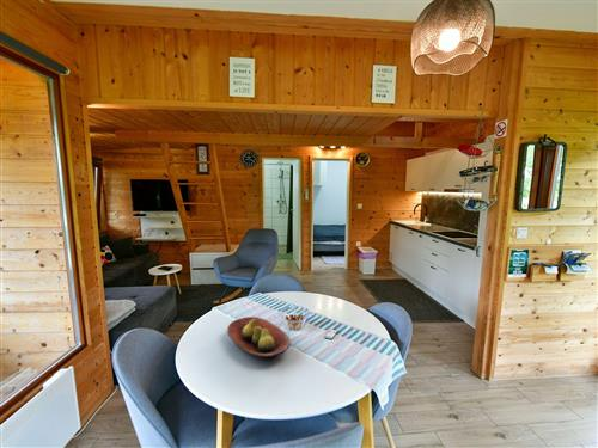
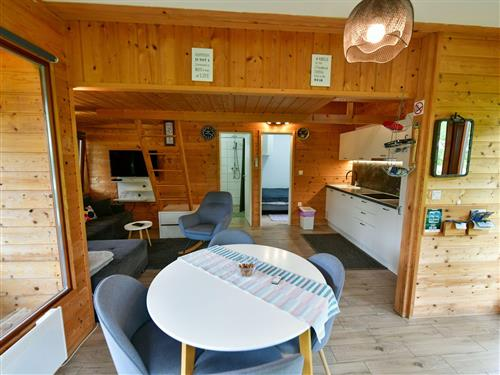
- fruit bowl [226,315,292,361]
